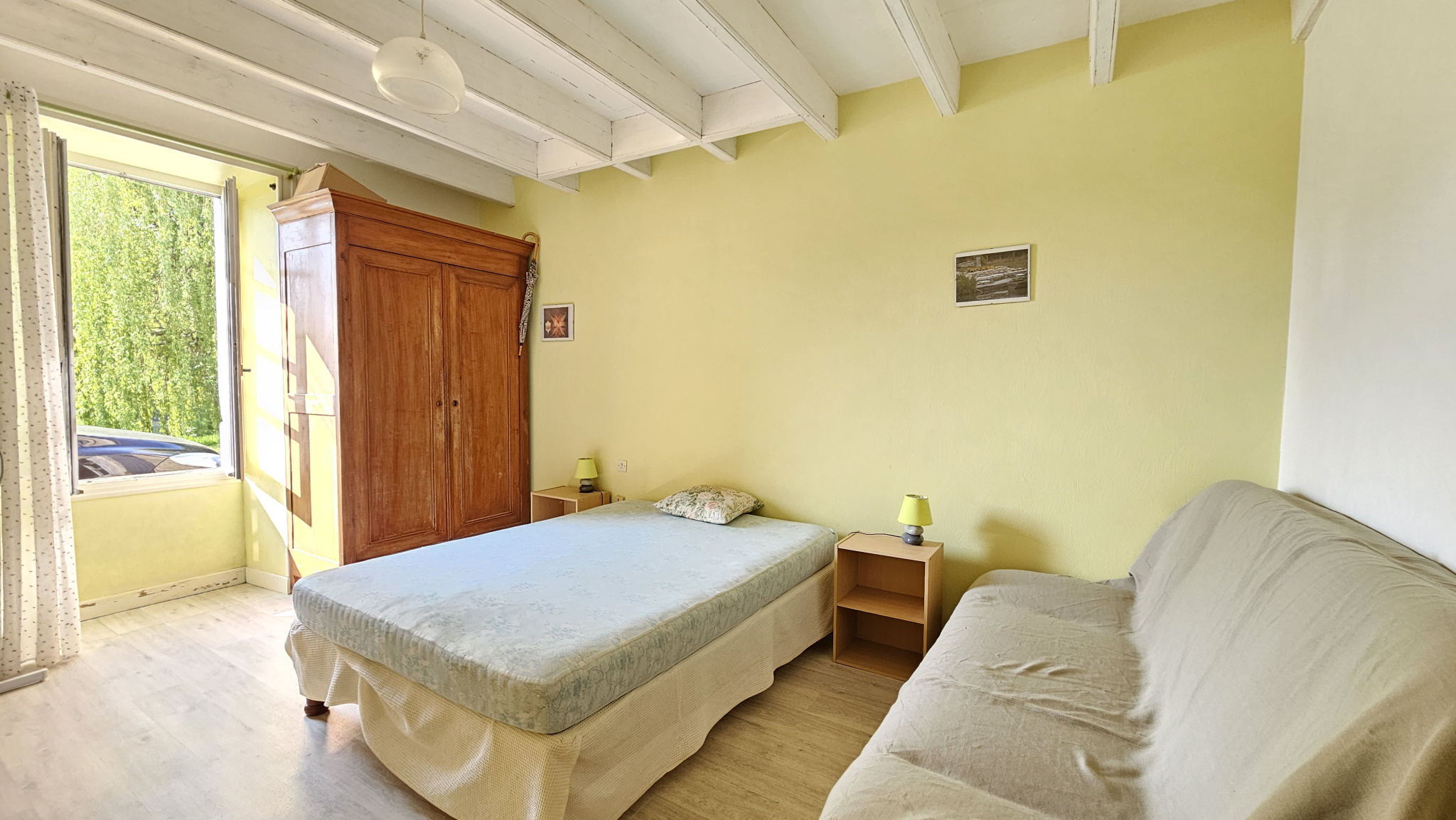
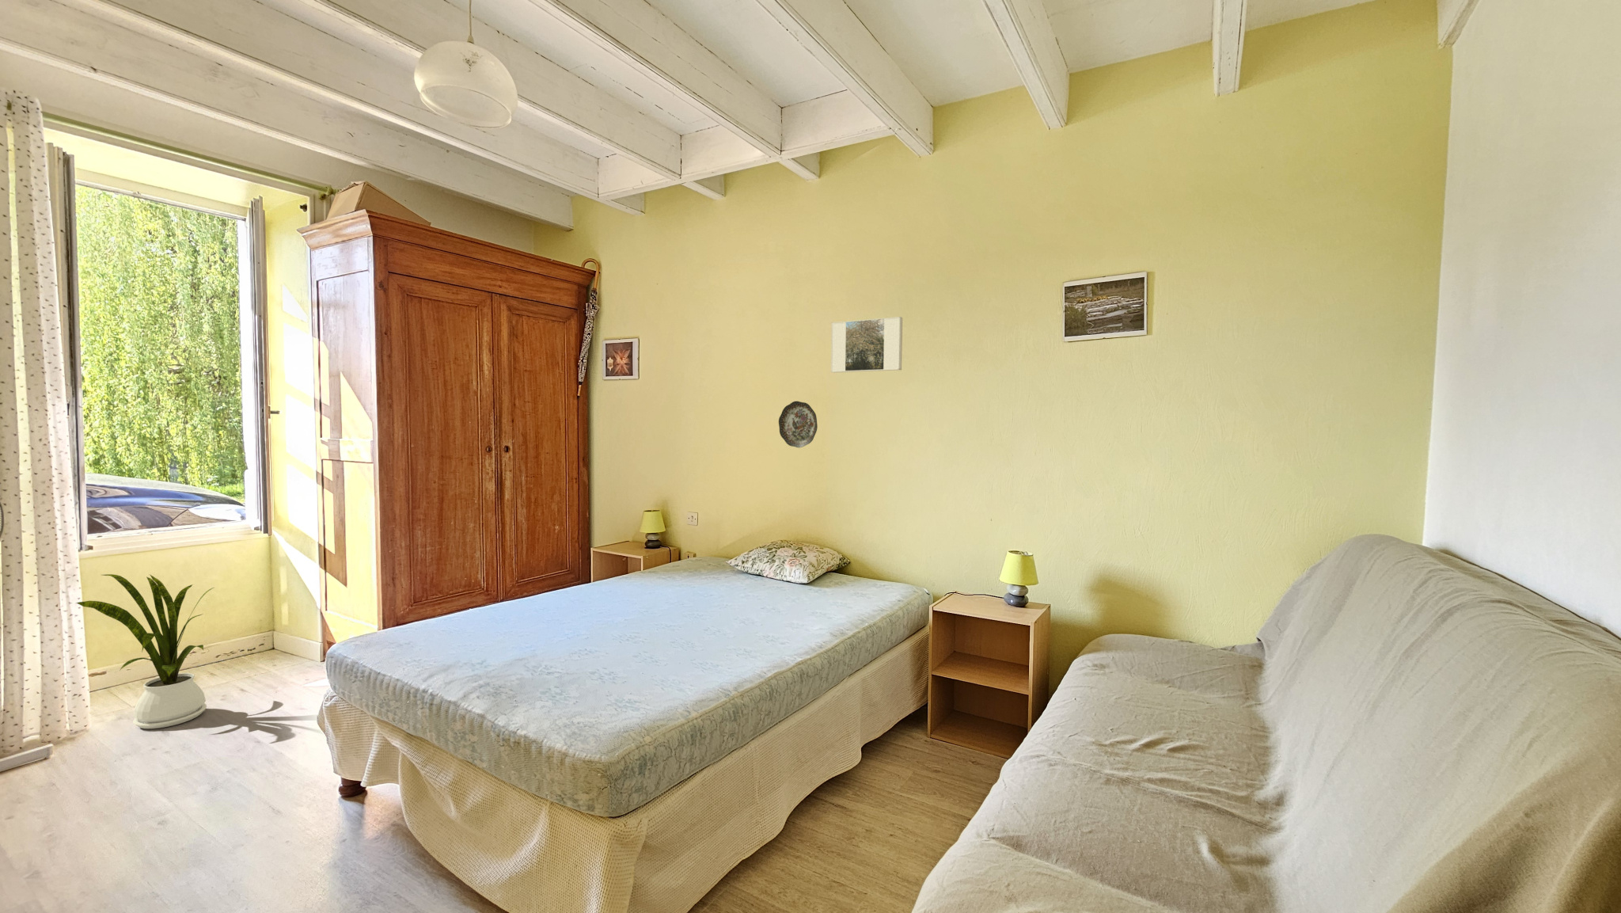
+ house plant [76,573,215,729]
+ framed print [831,316,903,373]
+ decorative plate [778,401,818,449]
